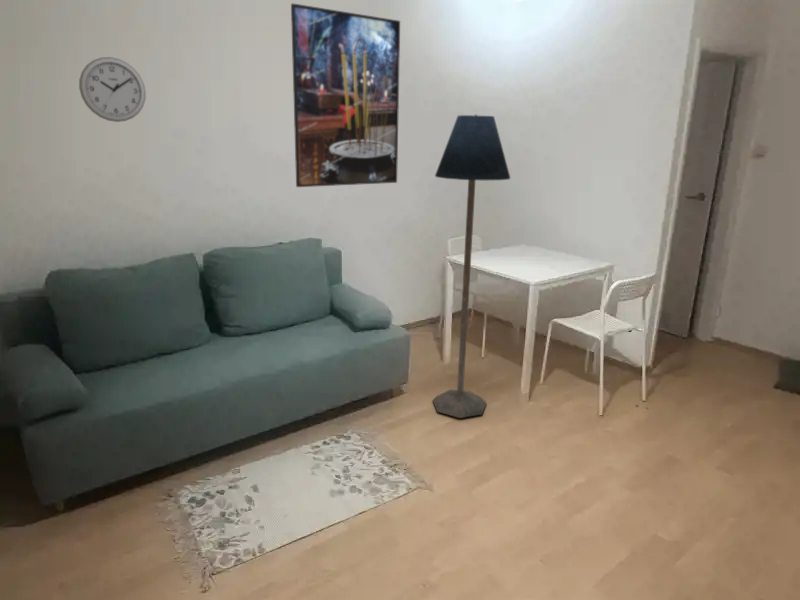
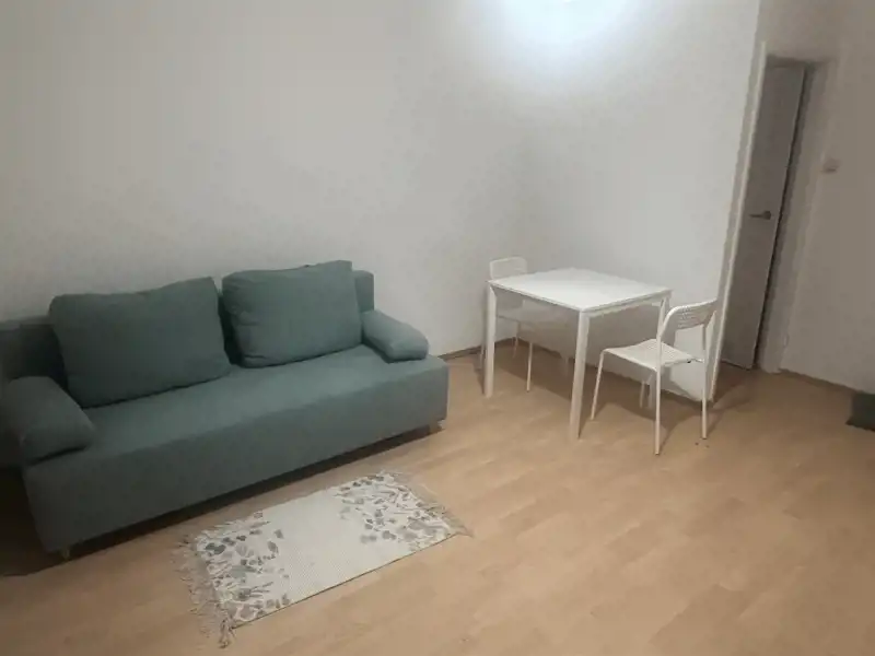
- wall clock [78,56,147,123]
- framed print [290,3,401,188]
- floor lamp [431,113,511,419]
